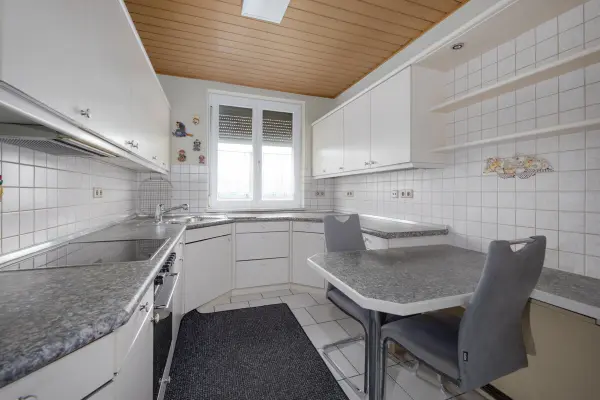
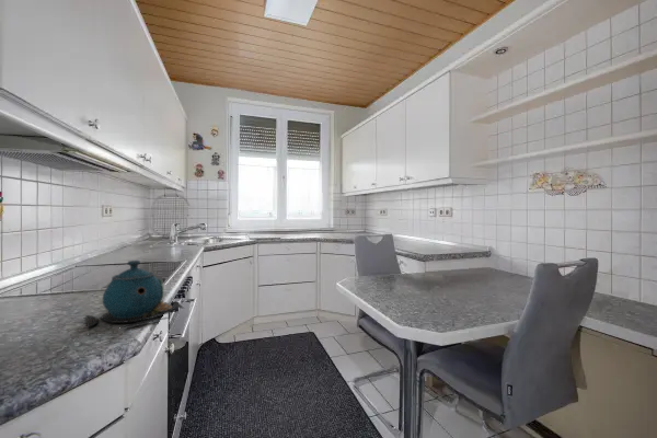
+ teapot [84,260,186,328]
